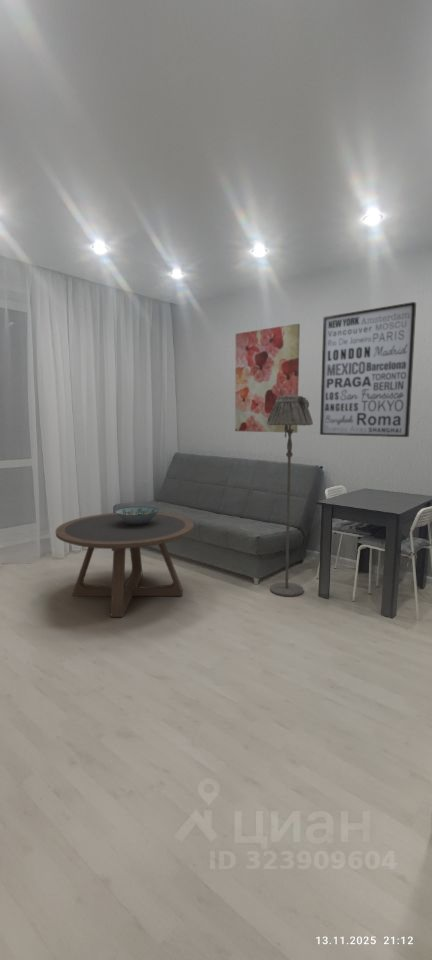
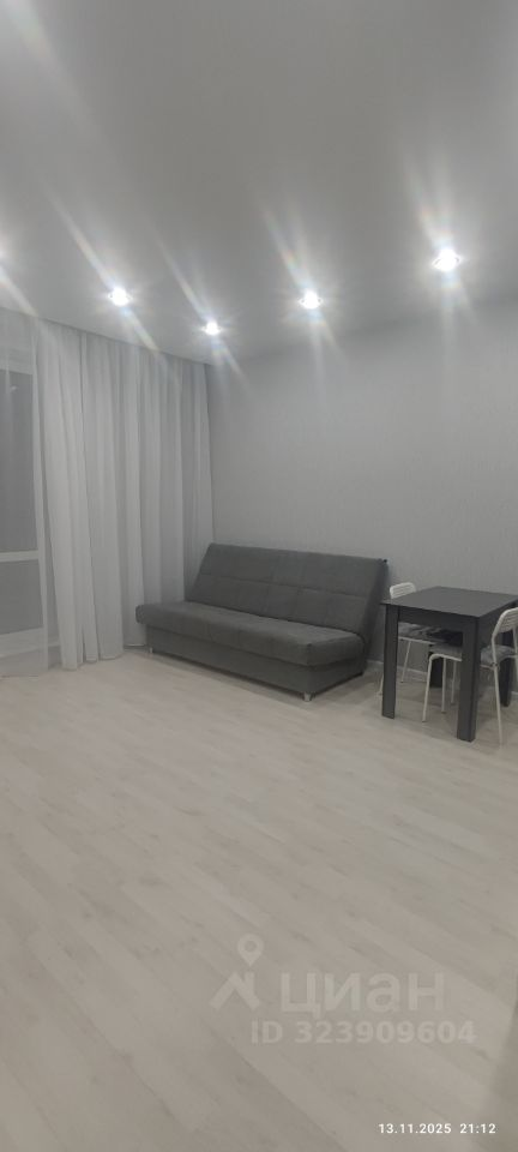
- coffee table [55,512,195,618]
- wall art [234,323,301,434]
- floor lamp [267,395,314,598]
- wall art [319,301,417,438]
- decorative bowl [115,506,160,525]
